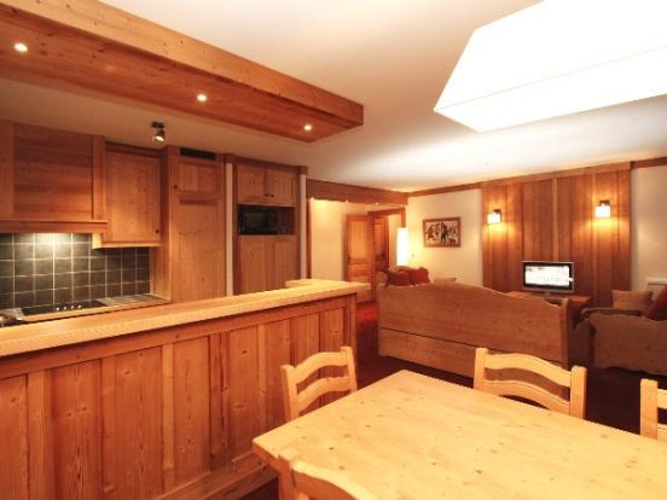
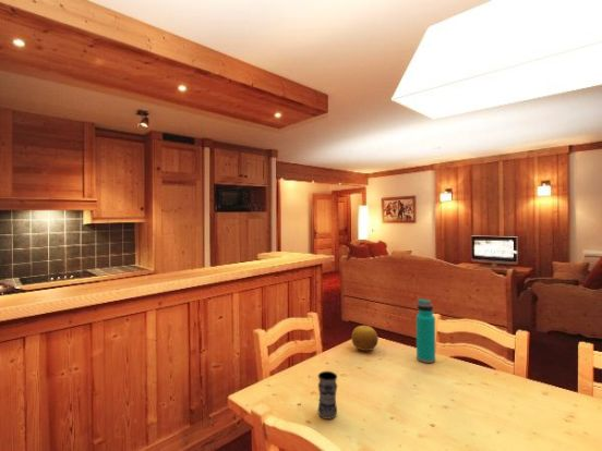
+ water bottle [416,297,436,364]
+ jar [316,370,338,420]
+ fruit [350,325,380,352]
